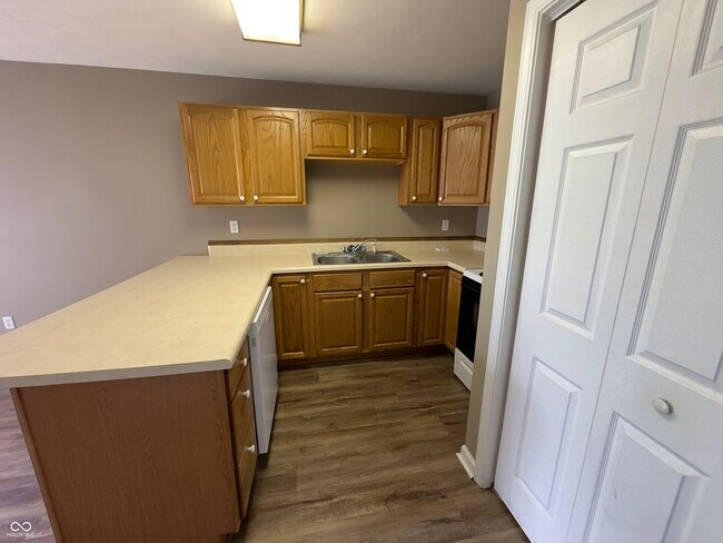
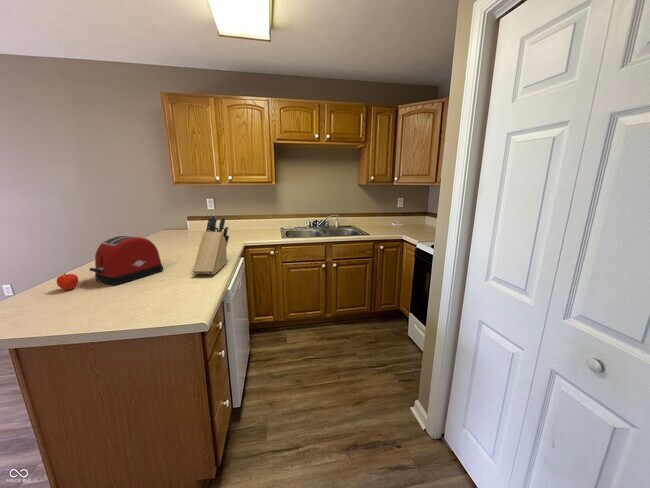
+ fruit [56,273,79,291]
+ toaster [88,235,164,286]
+ knife block [192,214,230,275]
